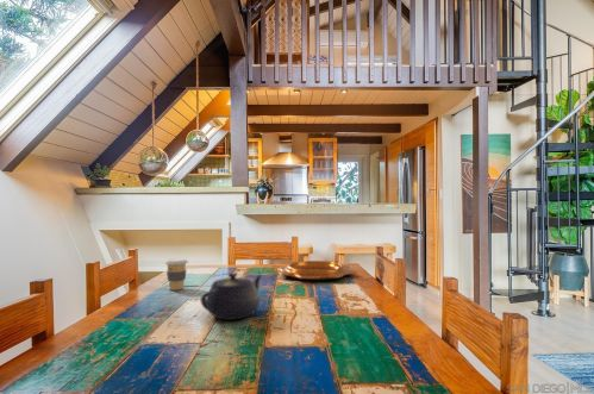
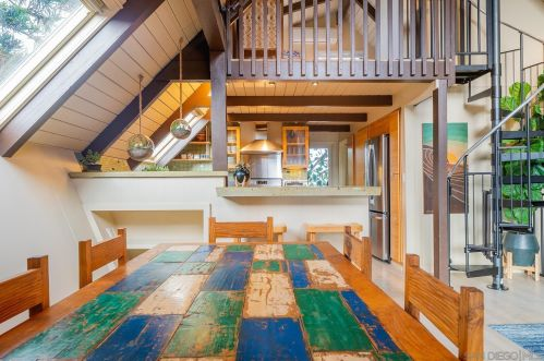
- coffee cup [164,257,189,292]
- teapot [199,271,264,321]
- decorative bowl [276,259,357,281]
